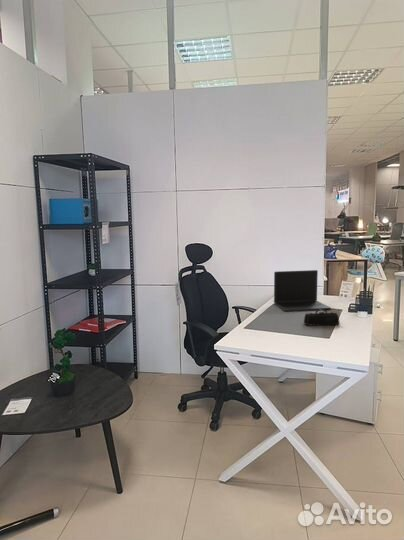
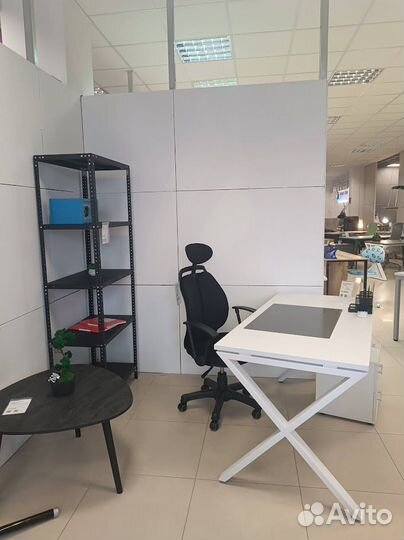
- pencil case [303,309,341,327]
- laptop [273,269,332,312]
